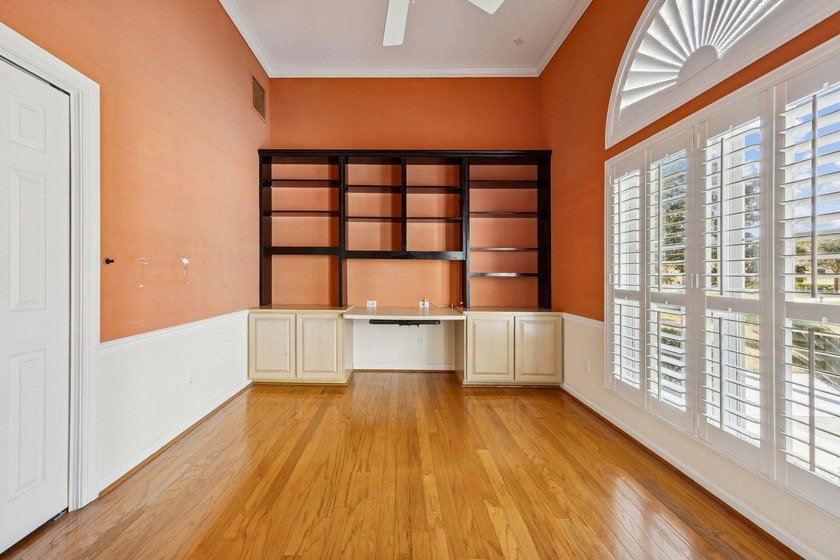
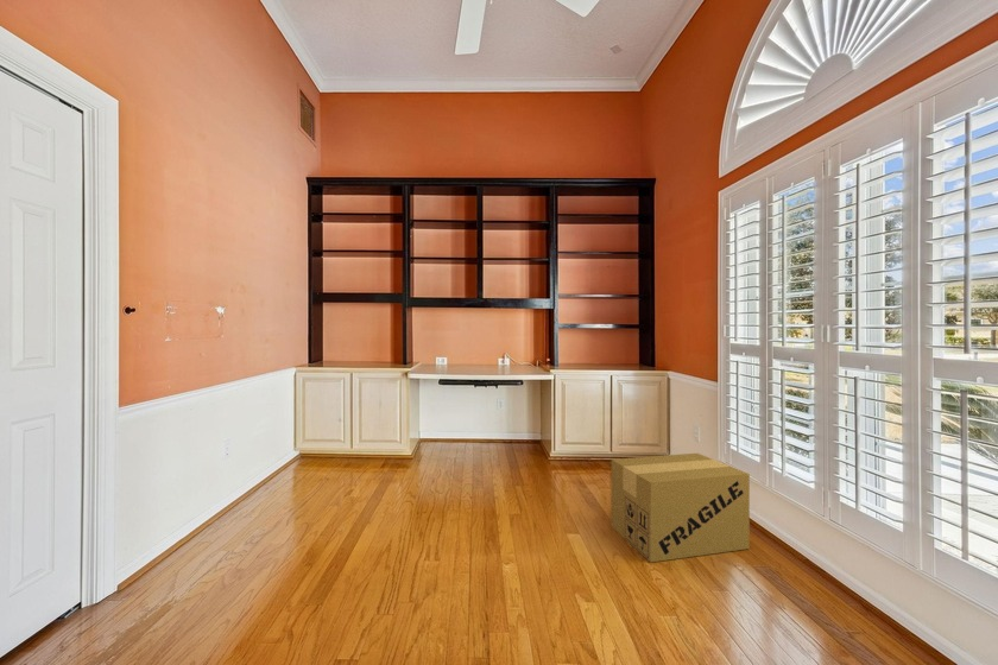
+ cardboard box [611,452,751,563]
